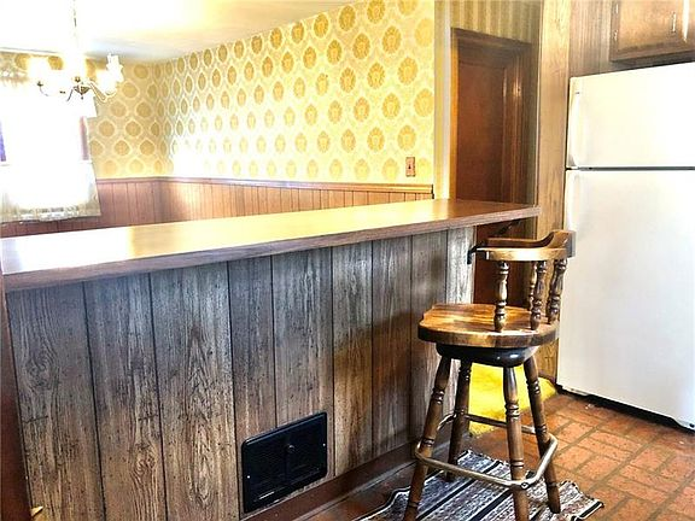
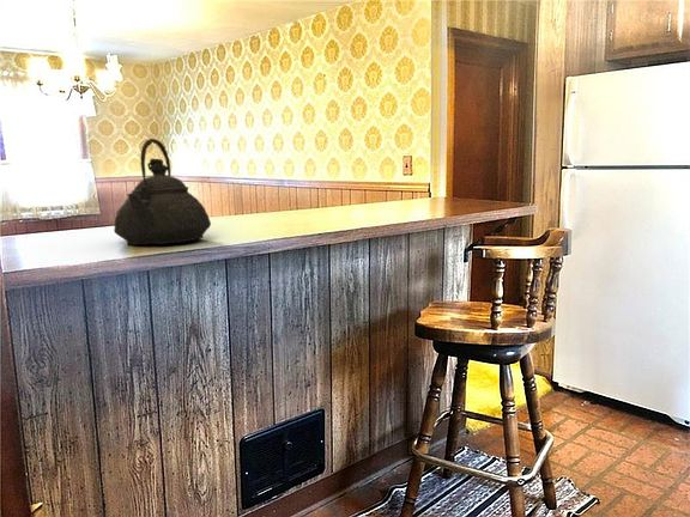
+ teakettle [113,138,212,247]
